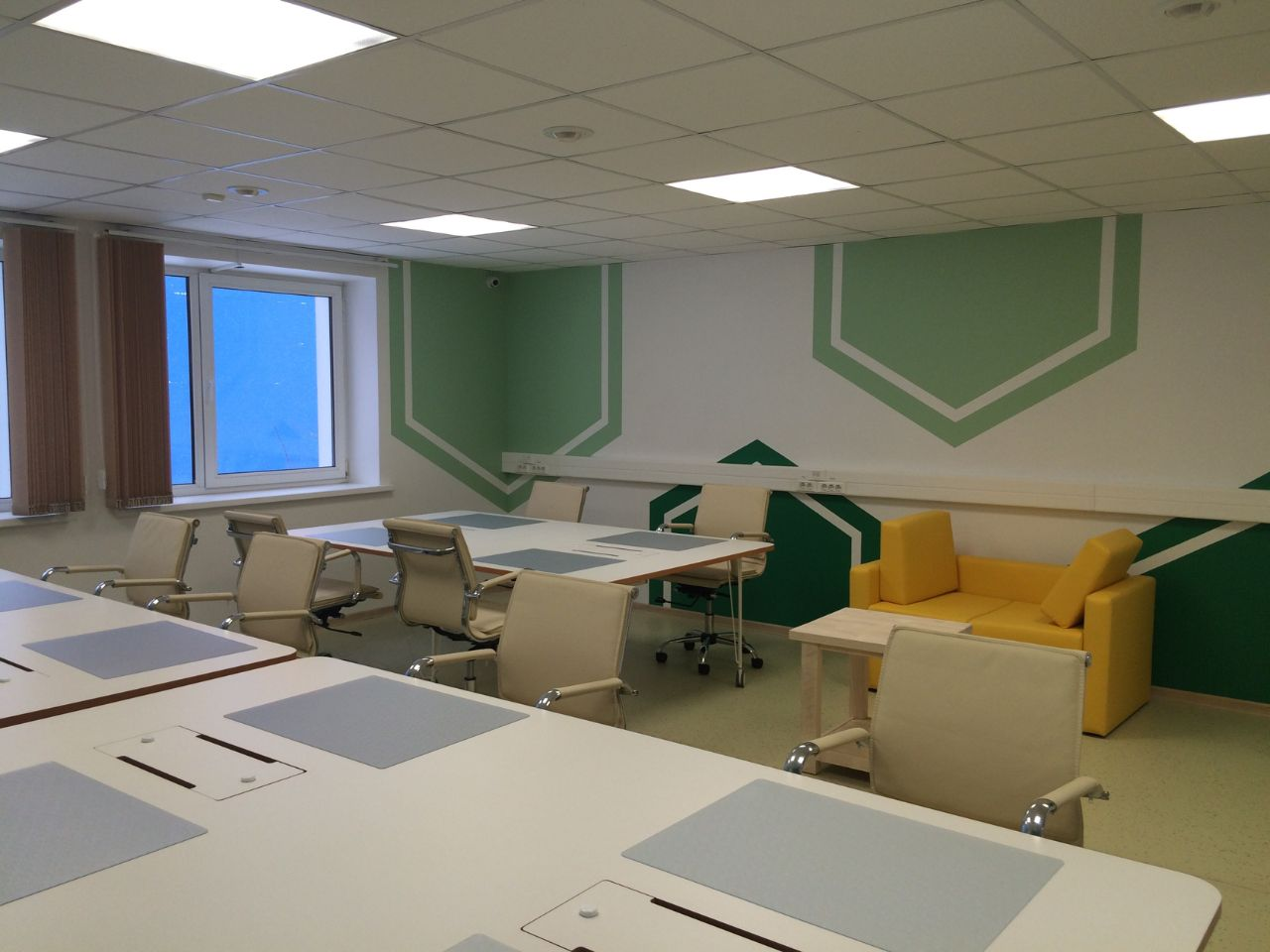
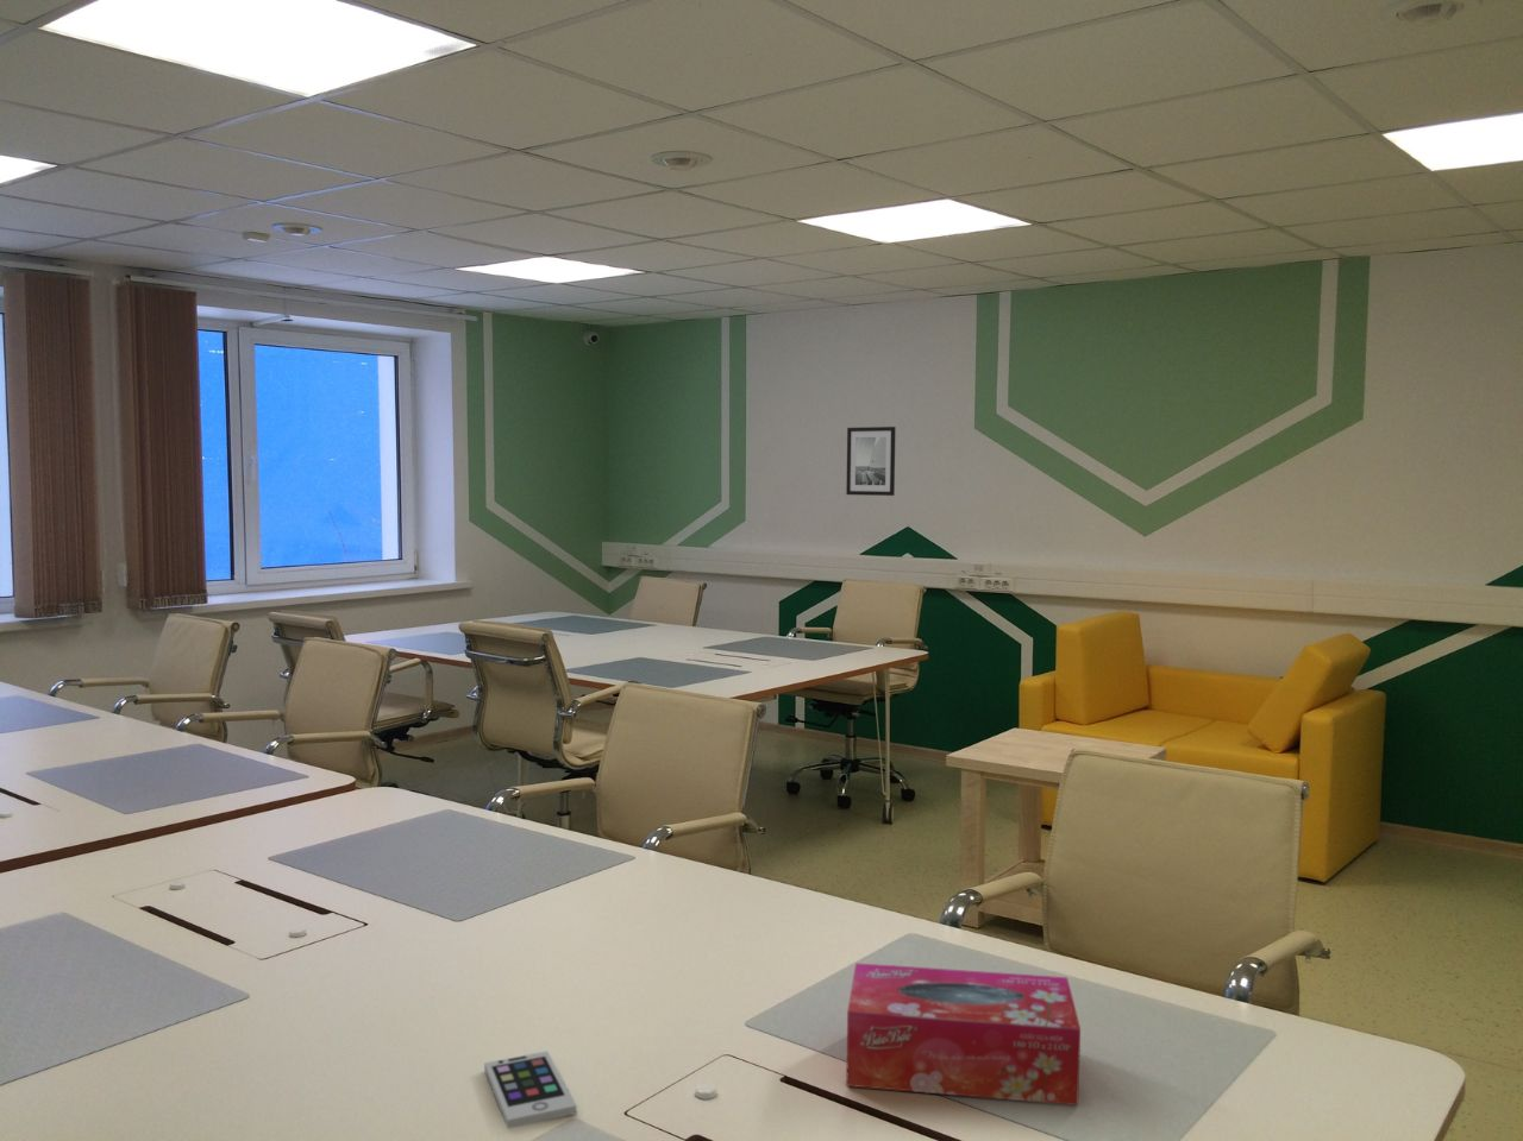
+ tissue box [844,961,1082,1106]
+ smartphone [483,1050,577,1129]
+ wall art [844,425,897,497]
